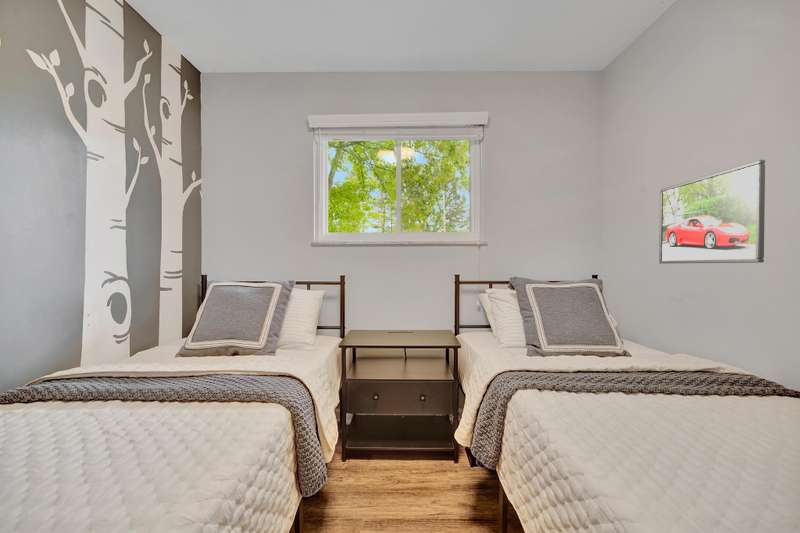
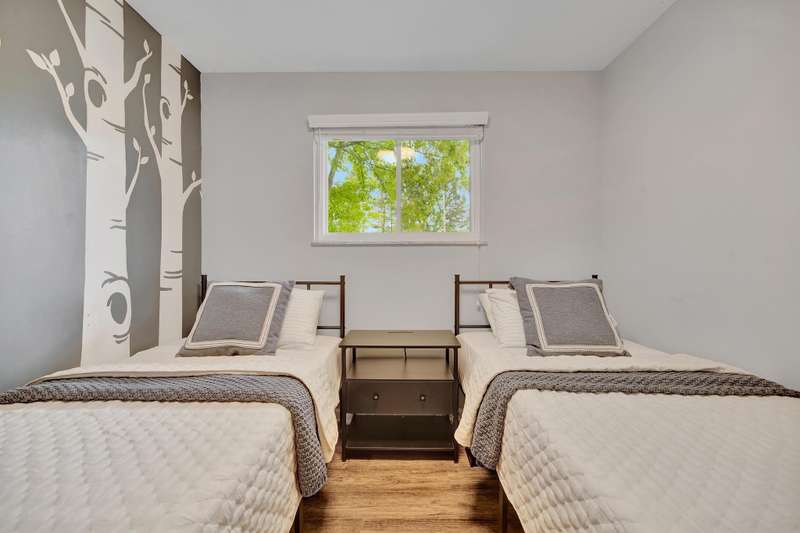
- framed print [658,159,766,265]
